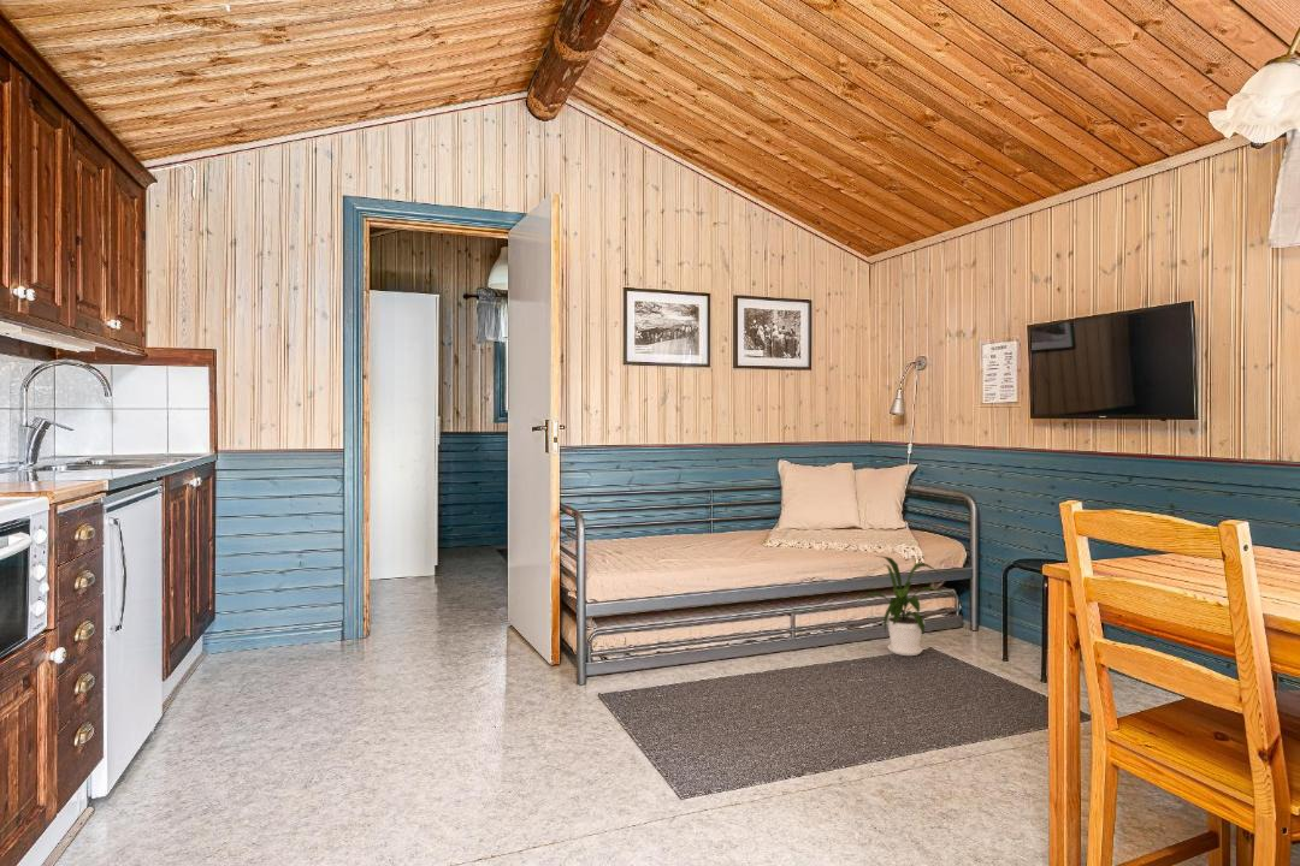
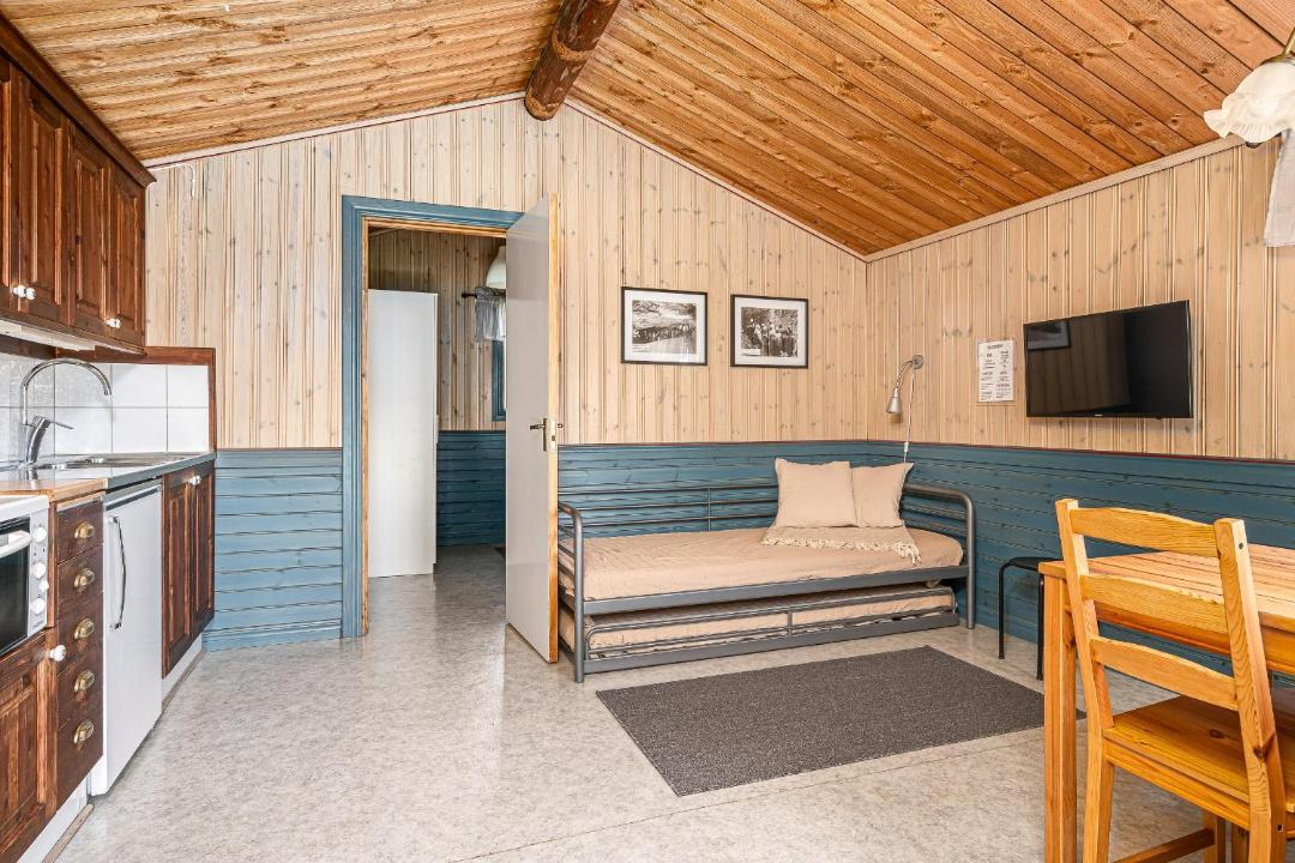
- house plant [852,554,945,657]
